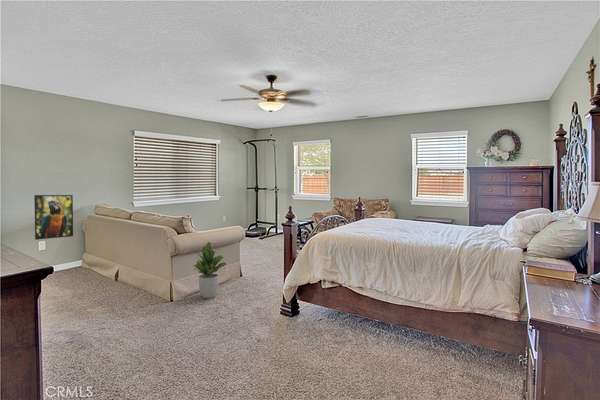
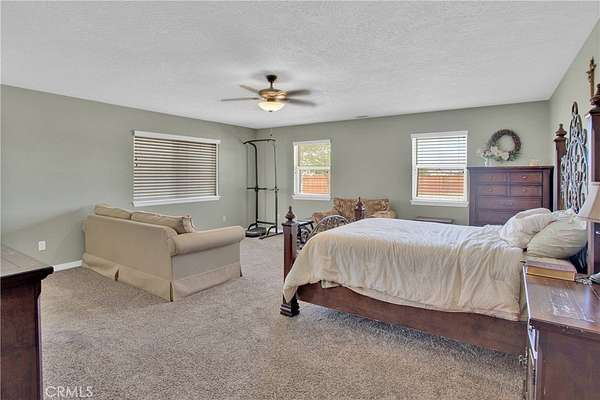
- potted plant [192,241,227,299]
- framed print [33,194,74,241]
